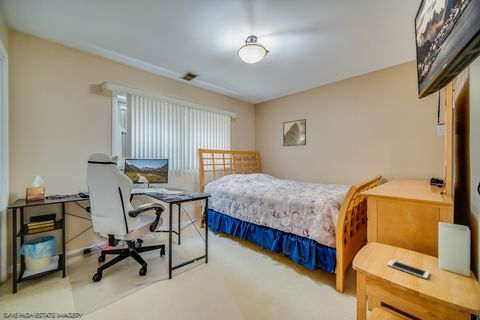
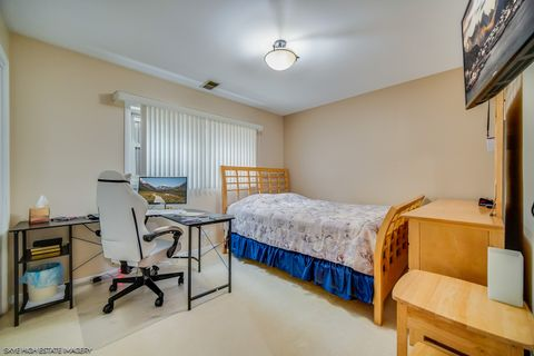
- cell phone [386,259,431,280]
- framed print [282,118,307,147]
